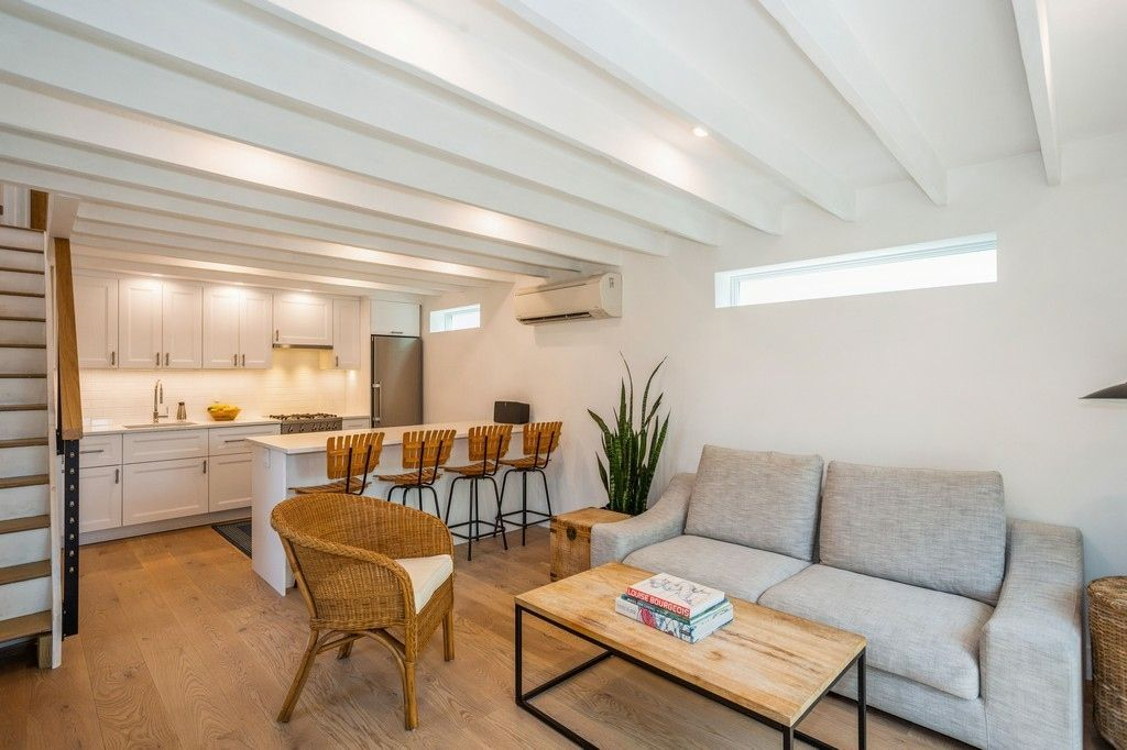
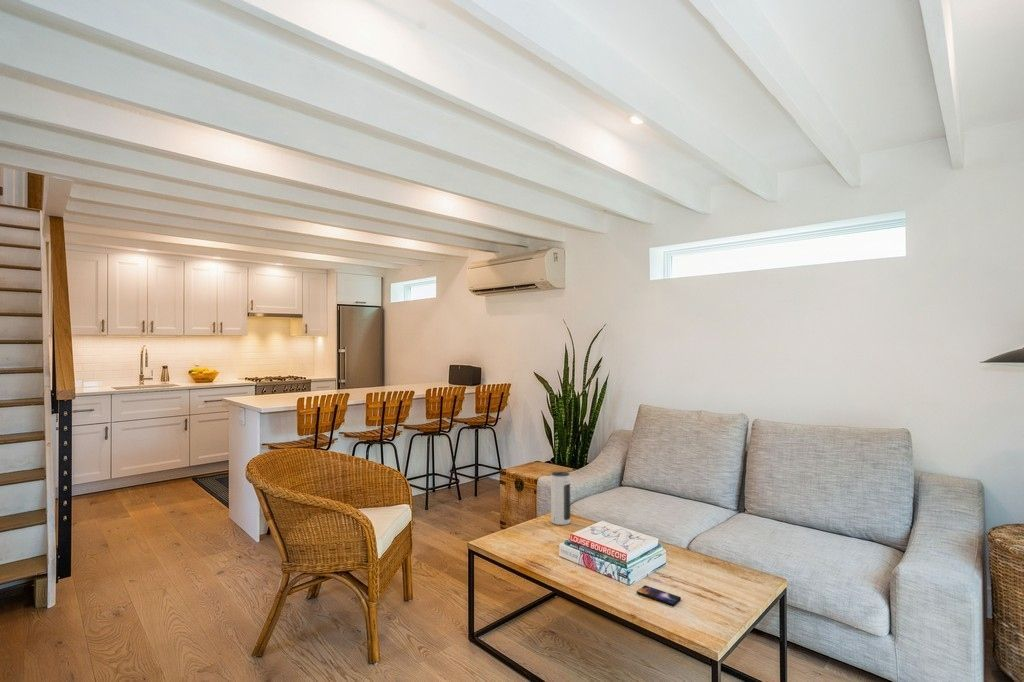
+ smartphone [636,584,682,606]
+ speaker [550,471,571,526]
